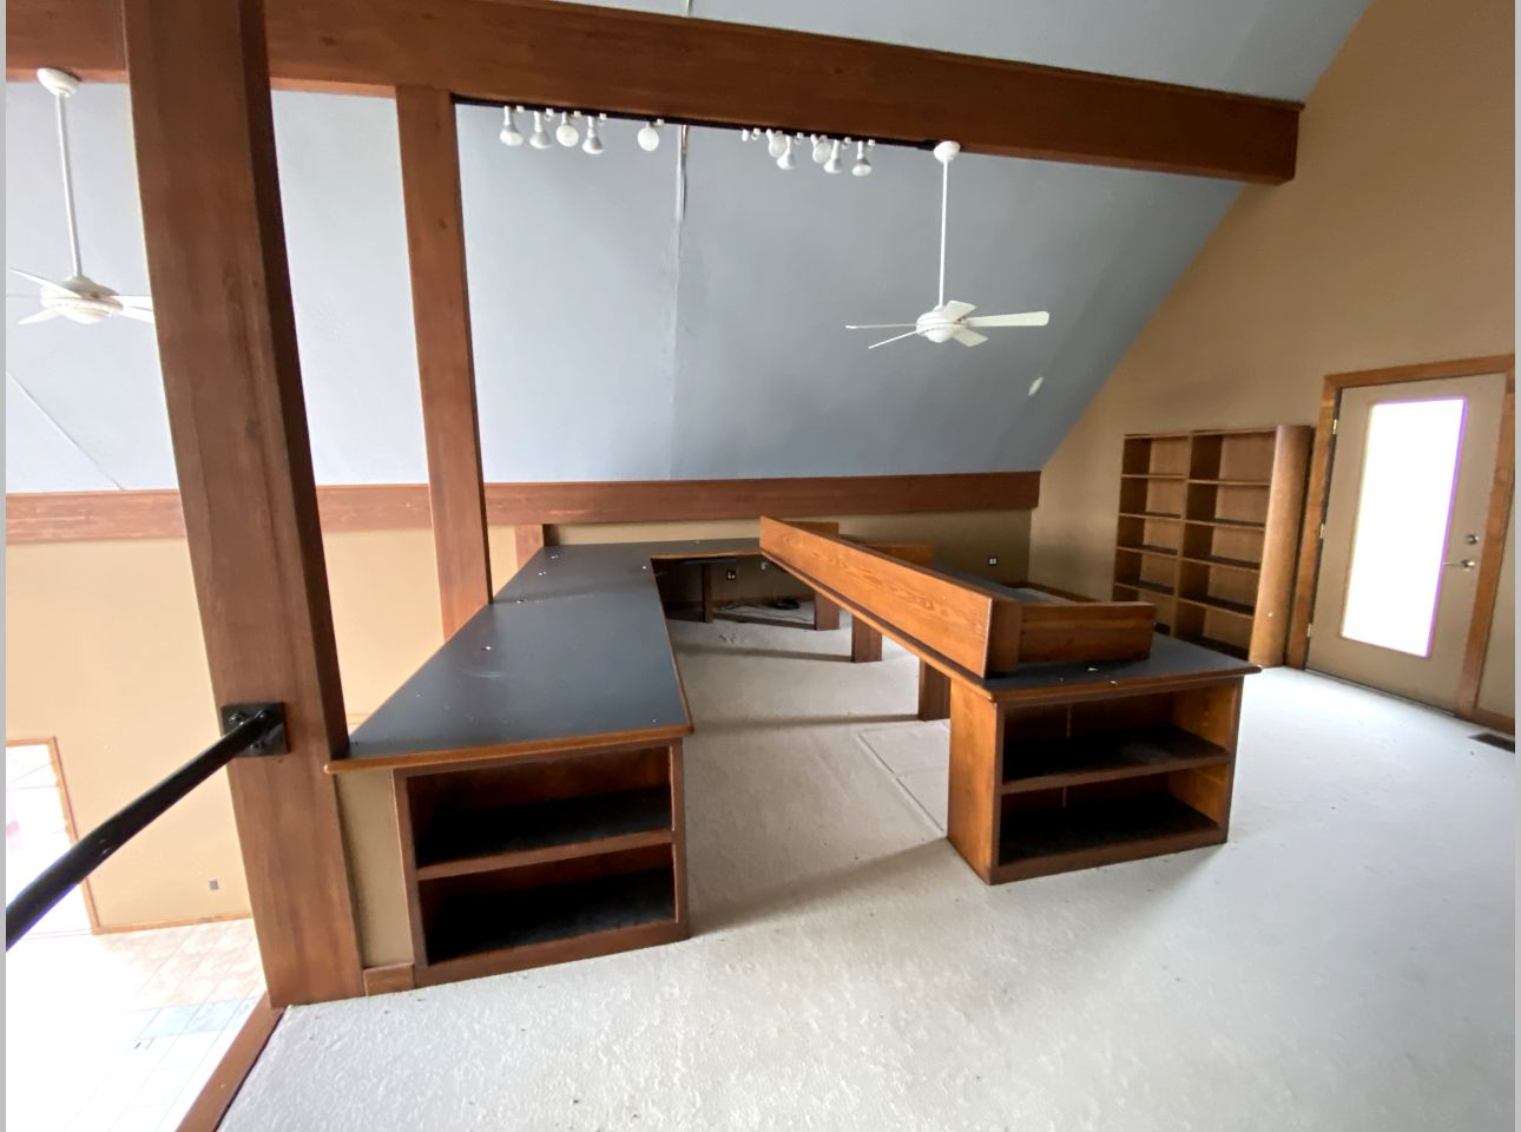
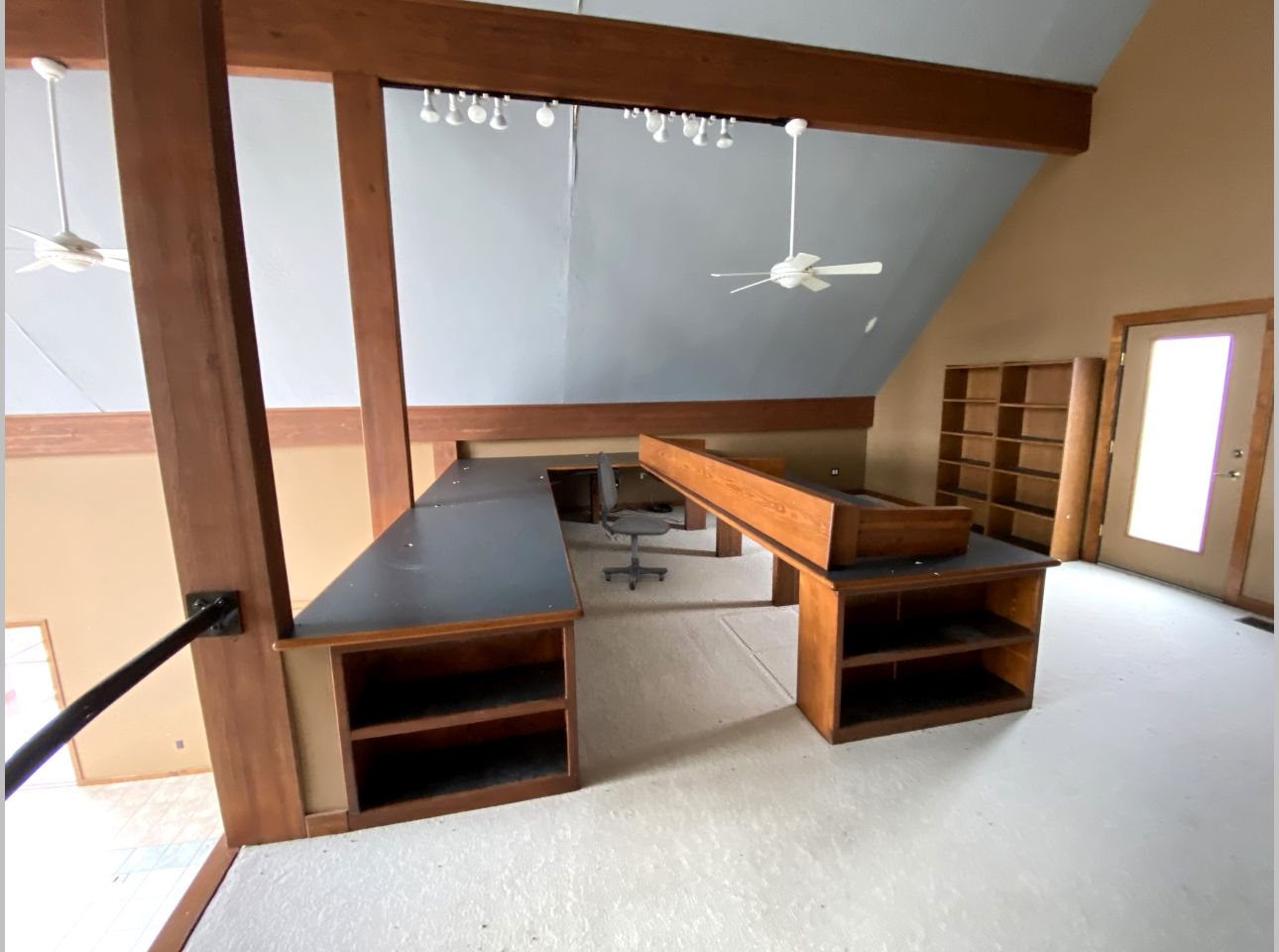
+ office chair [596,450,671,591]
